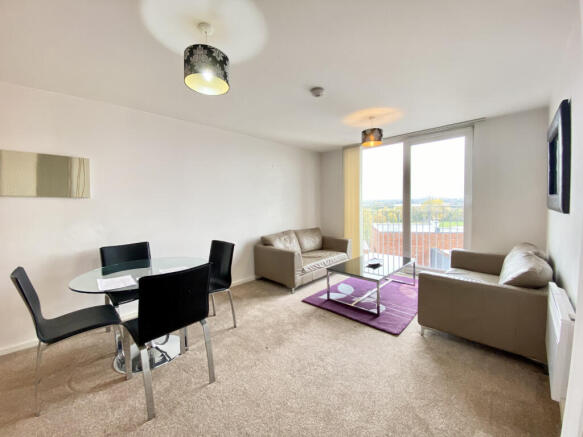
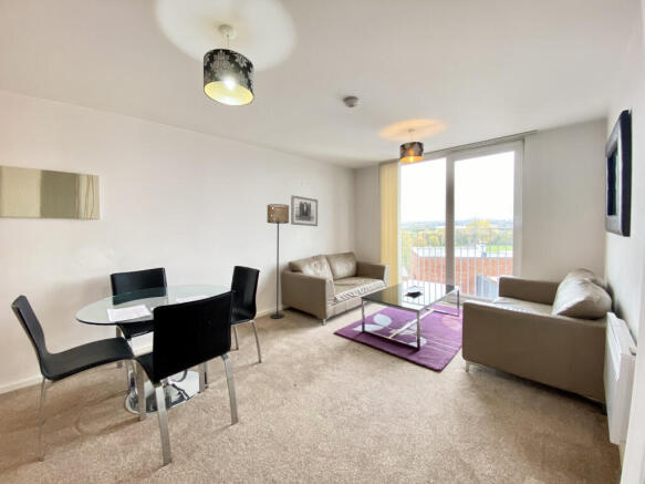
+ floor lamp [266,203,290,319]
+ wall art [290,194,319,227]
